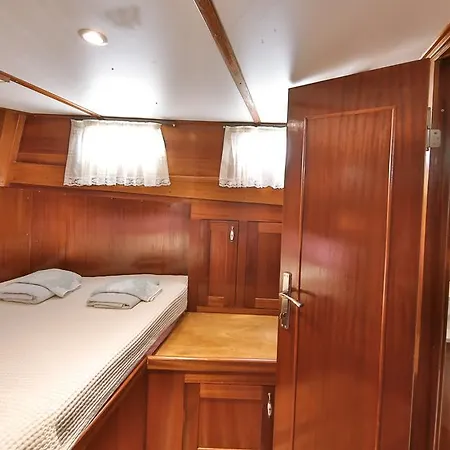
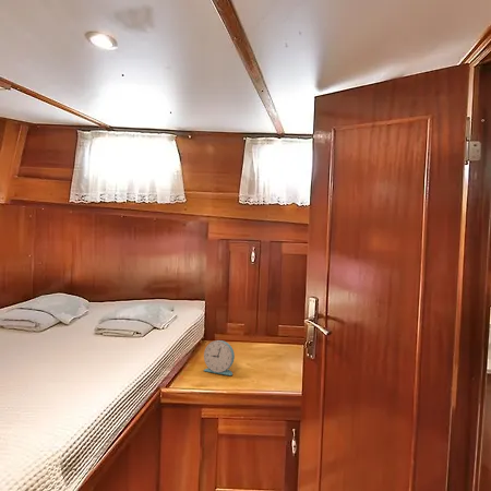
+ alarm clock [203,339,236,376]
